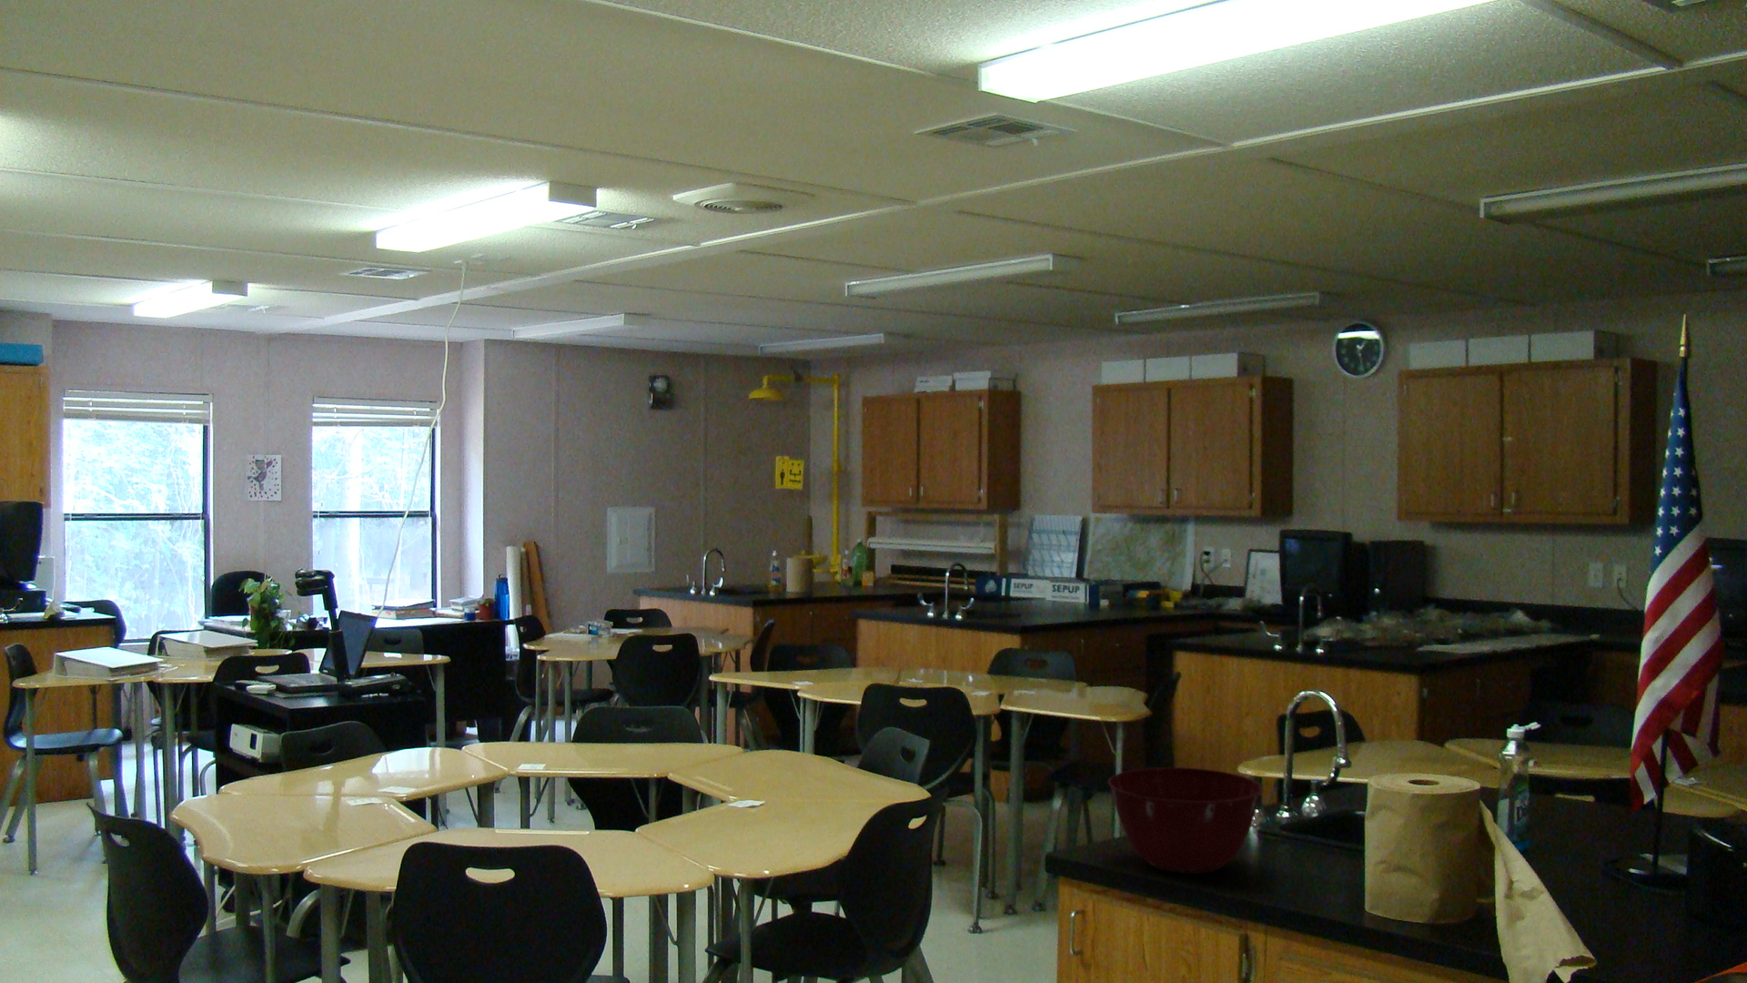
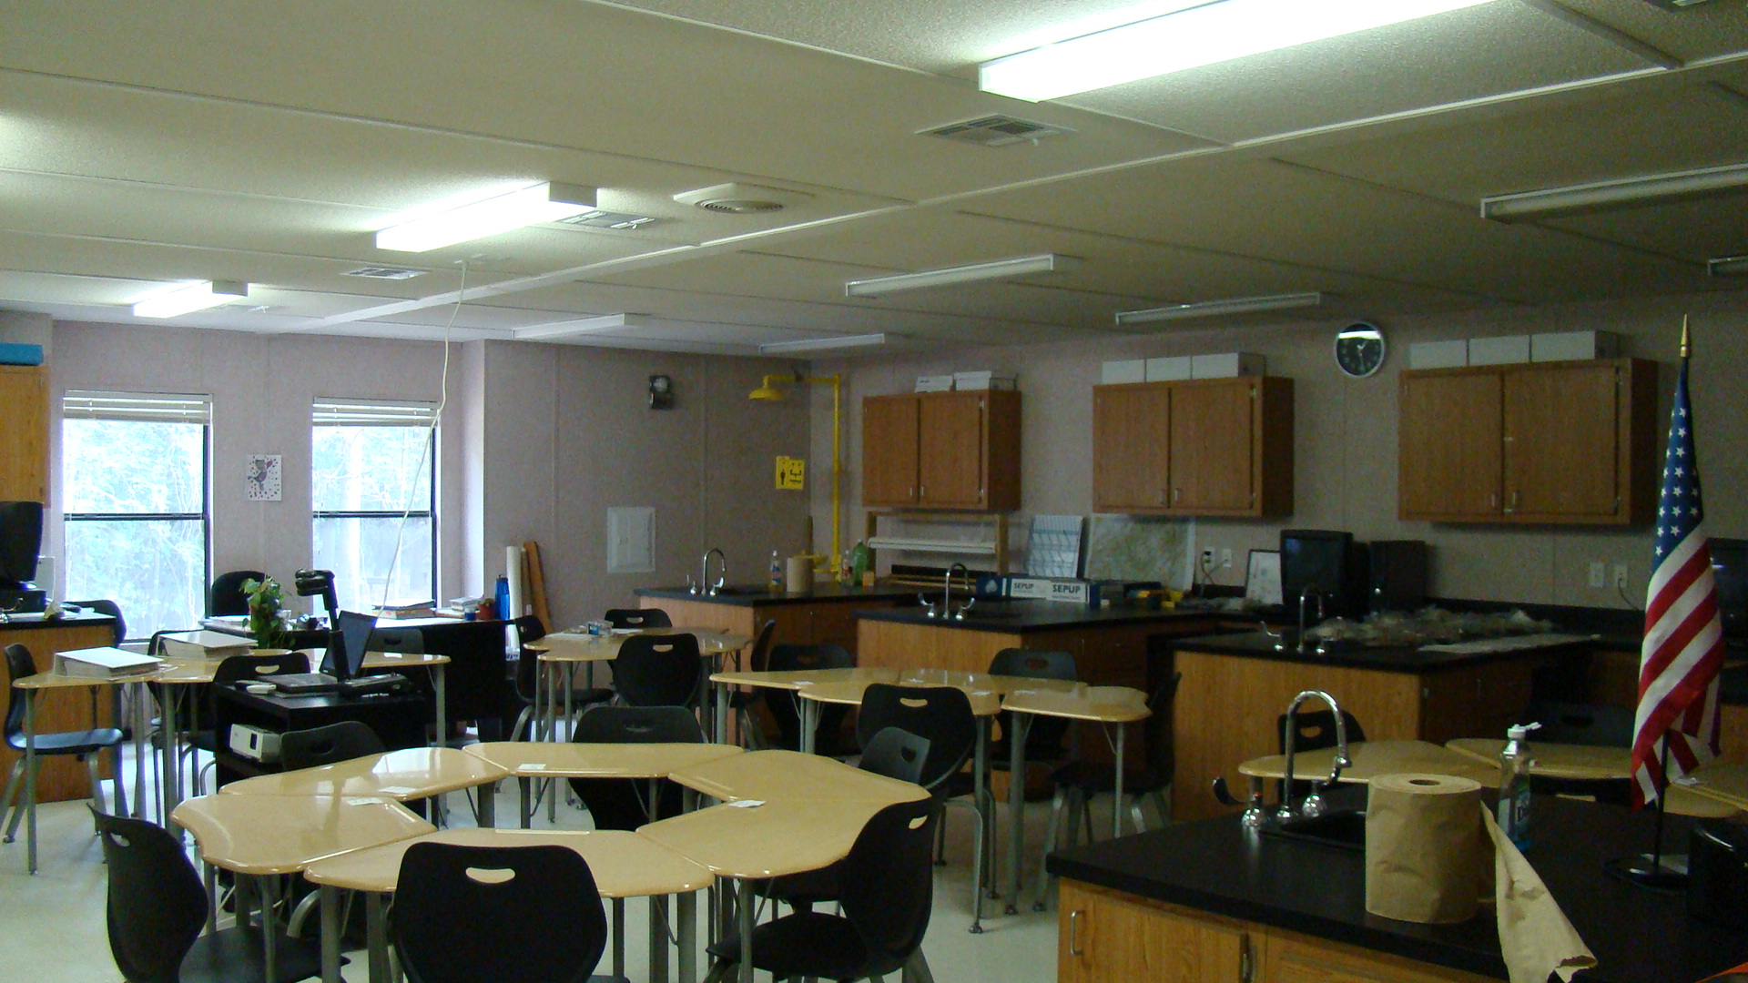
- mixing bowl [1107,767,1263,875]
